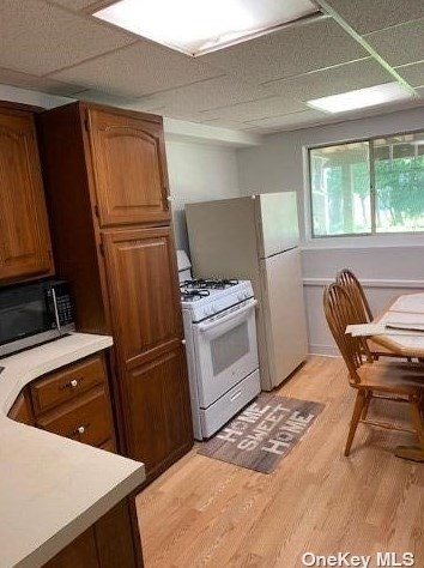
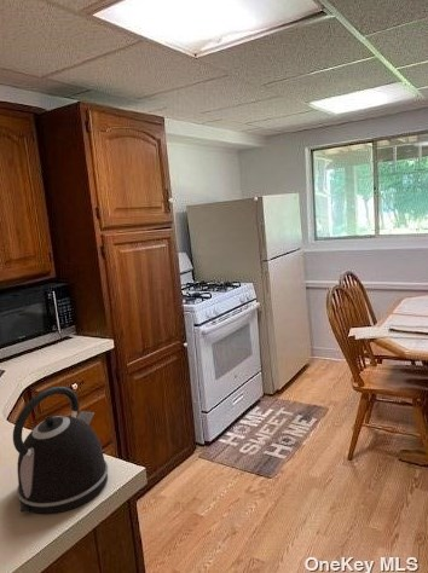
+ kettle [12,386,109,515]
